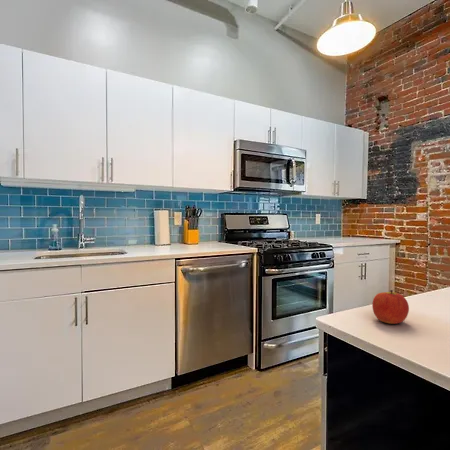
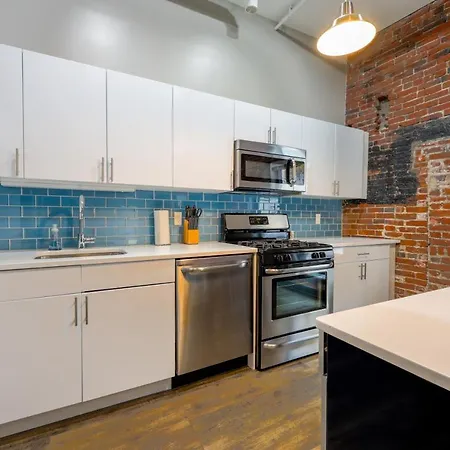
- apple [371,289,410,325]
